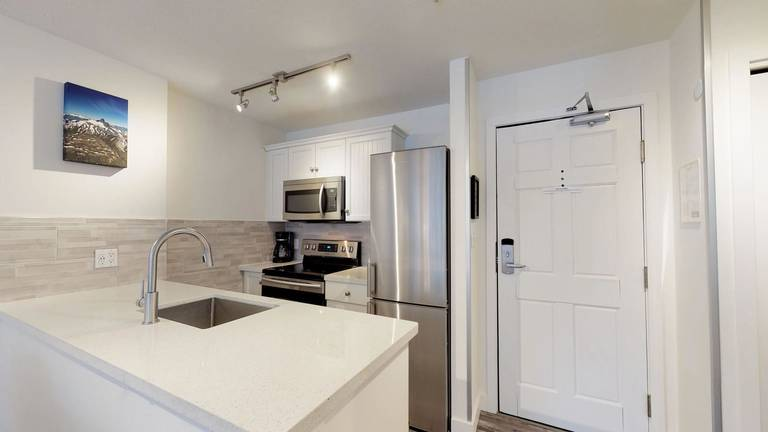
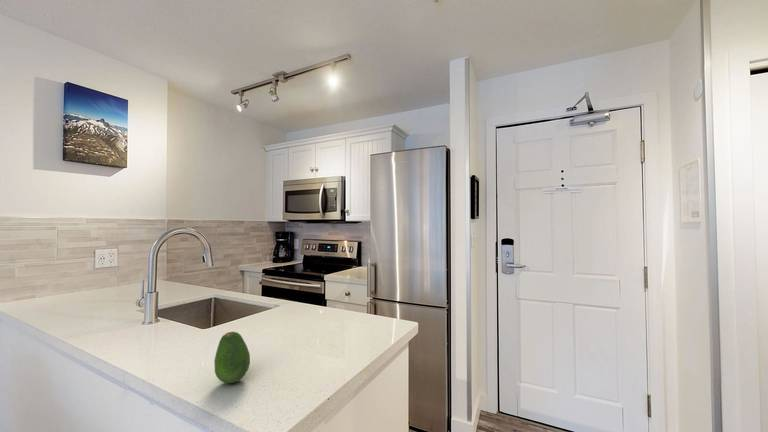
+ fruit [213,331,251,384]
